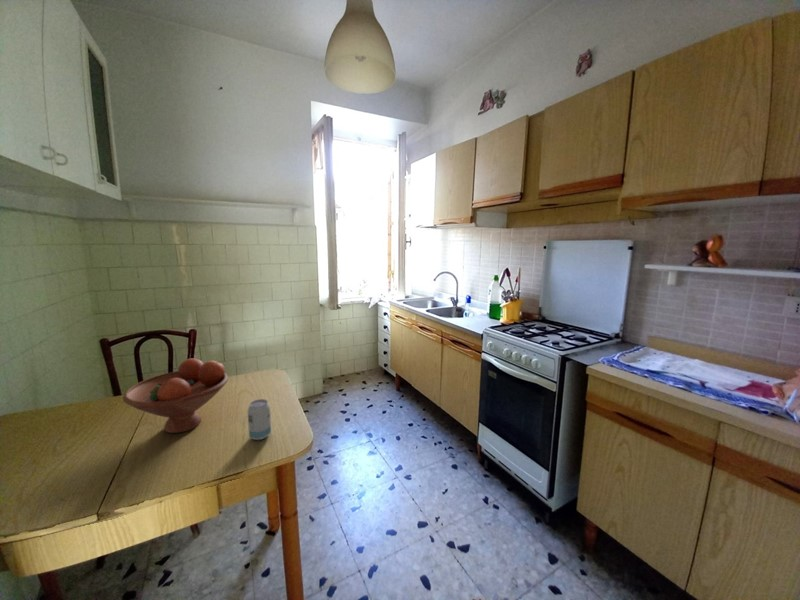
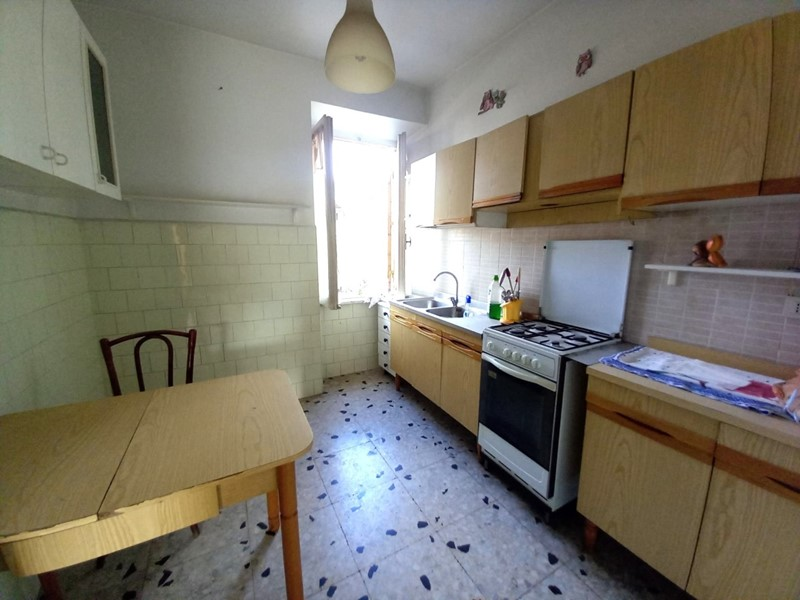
- fruit bowl [122,357,229,434]
- beverage can [247,398,272,441]
